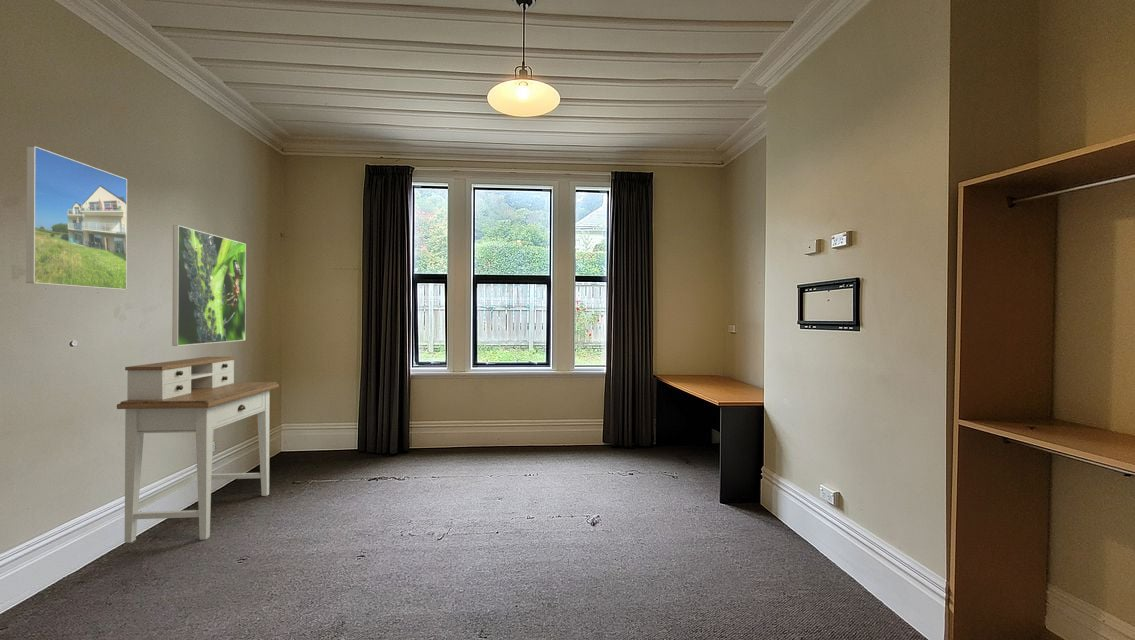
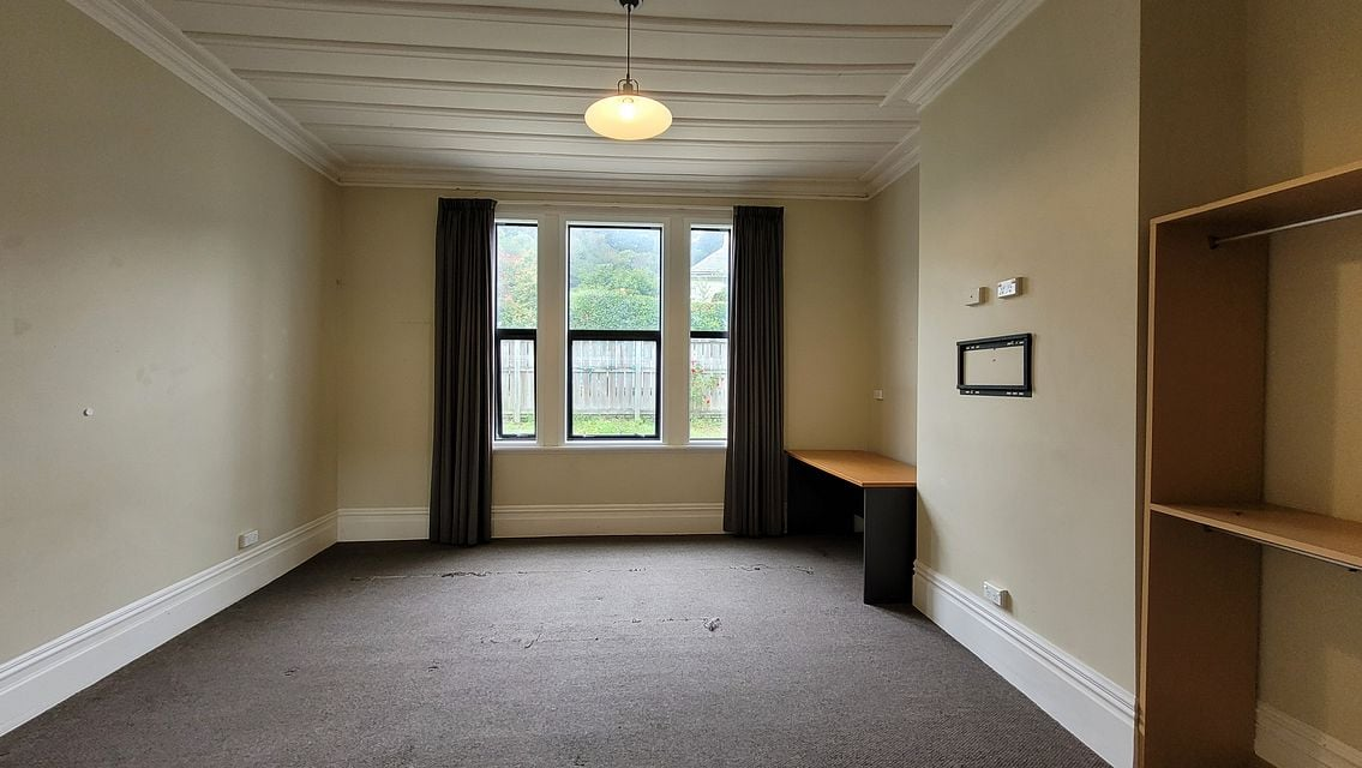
- desk [116,356,280,544]
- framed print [171,224,247,347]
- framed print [25,145,128,291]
